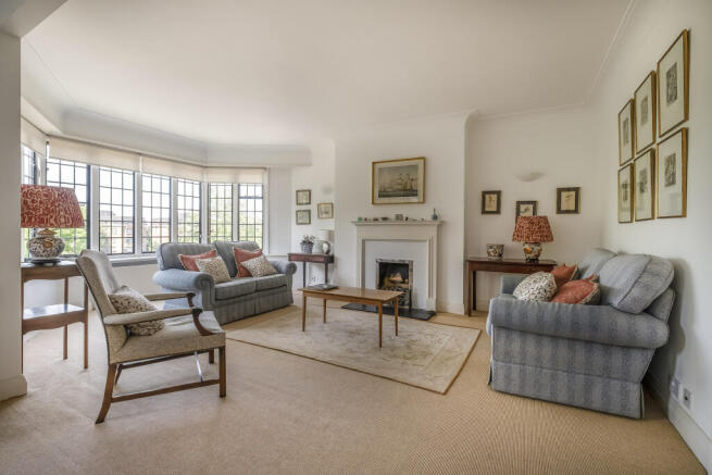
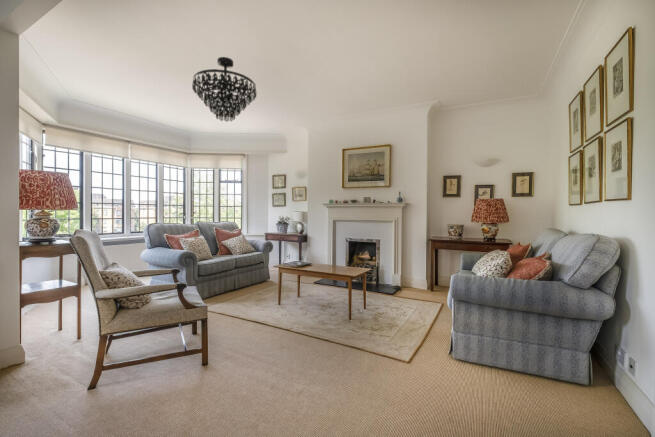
+ chandelier [191,56,257,123]
